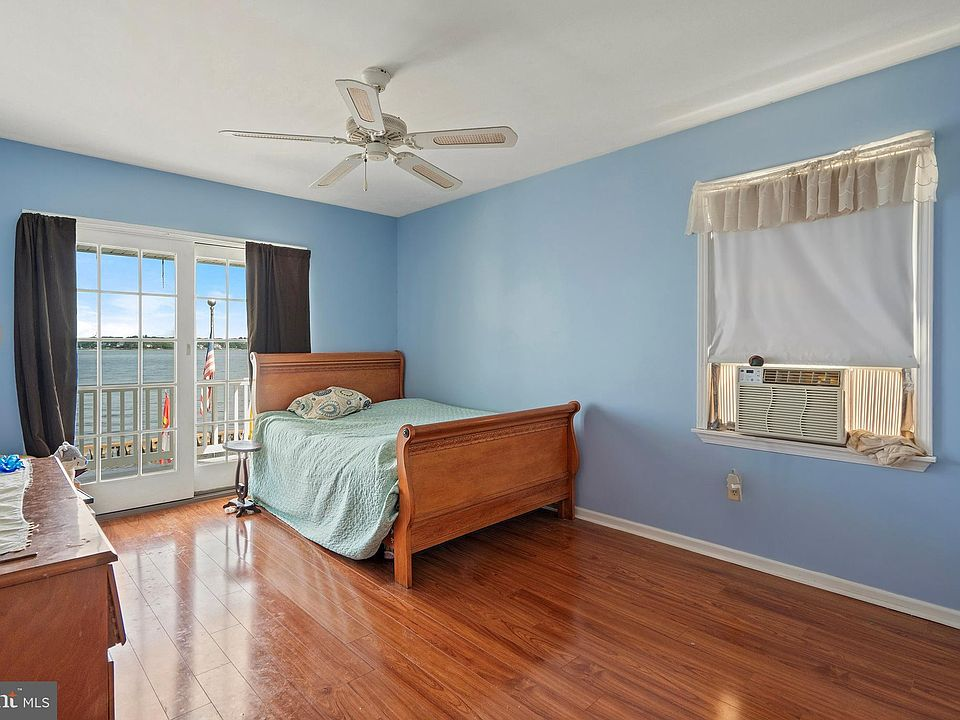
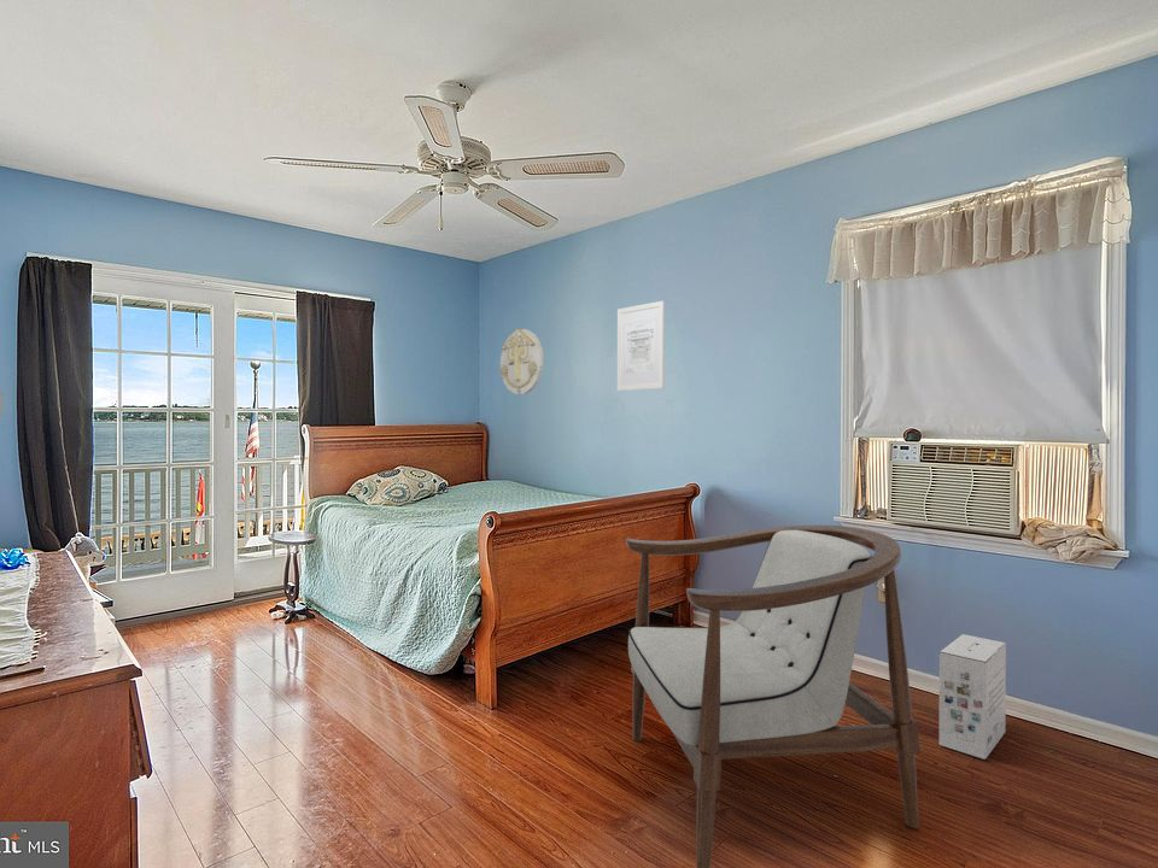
+ wall art [616,300,666,392]
+ wall decoration [499,328,545,395]
+ armchair [625,524,922,868]
+ cardboard box [938,633,1007,761]
